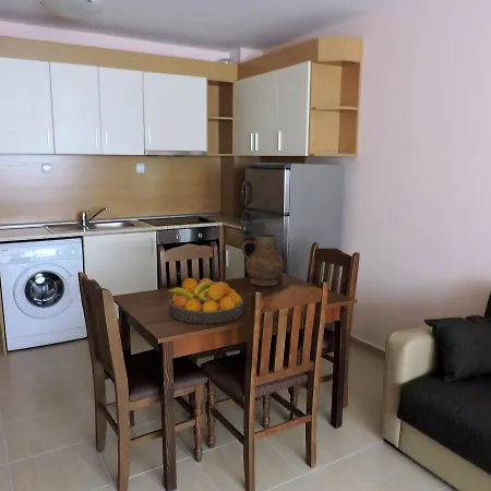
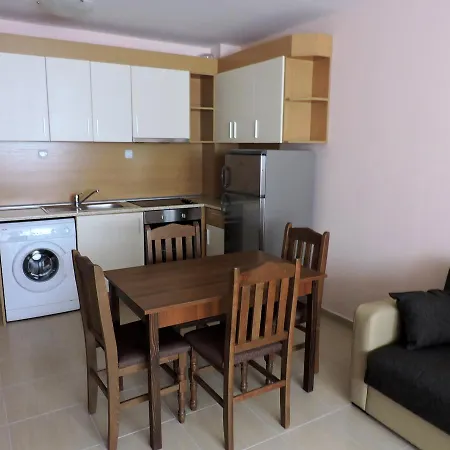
- fruit bowl [166,277,244,325]
- jug [240,233,285,287]
